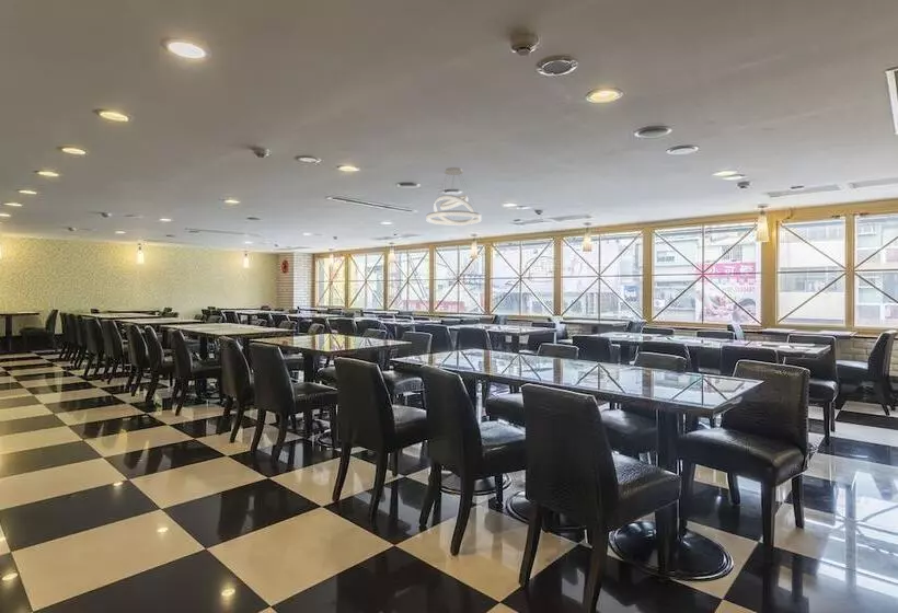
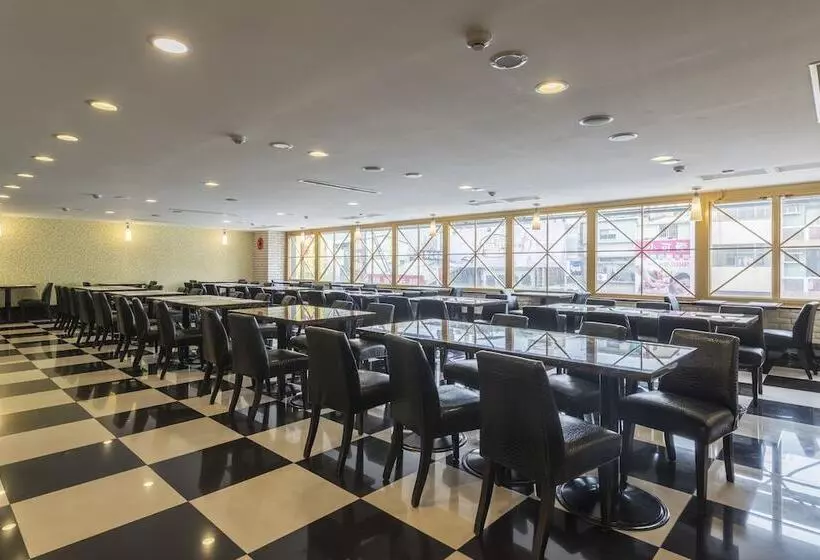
- pendant light [425,166,483,227]
